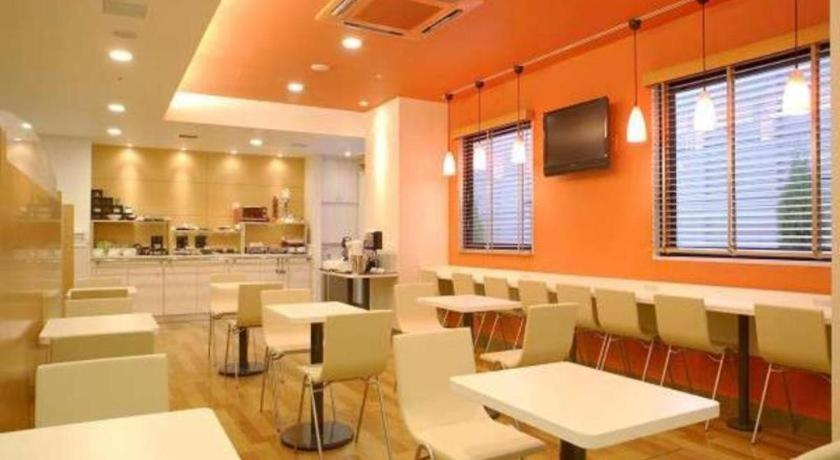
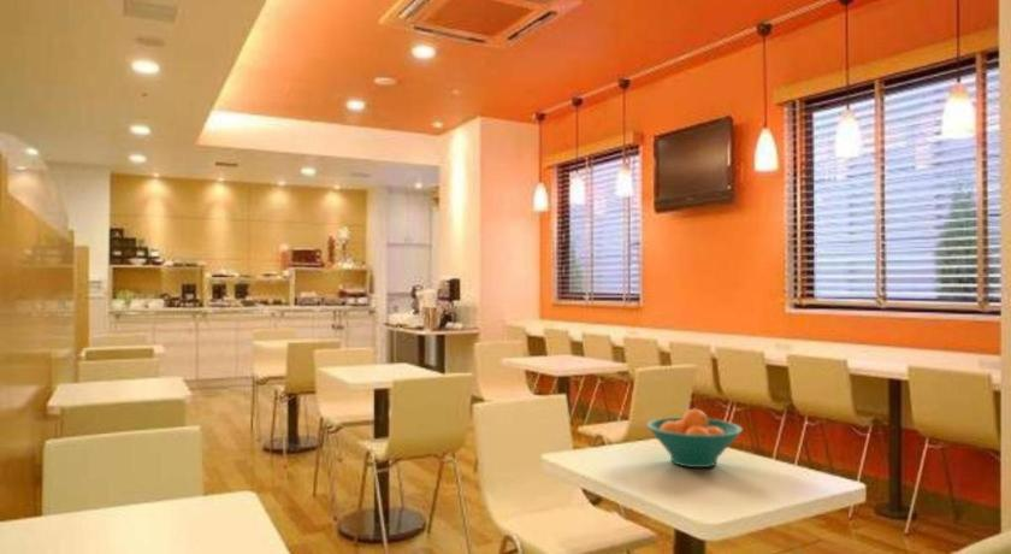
+ fruit bowl [645,408,744,468]
